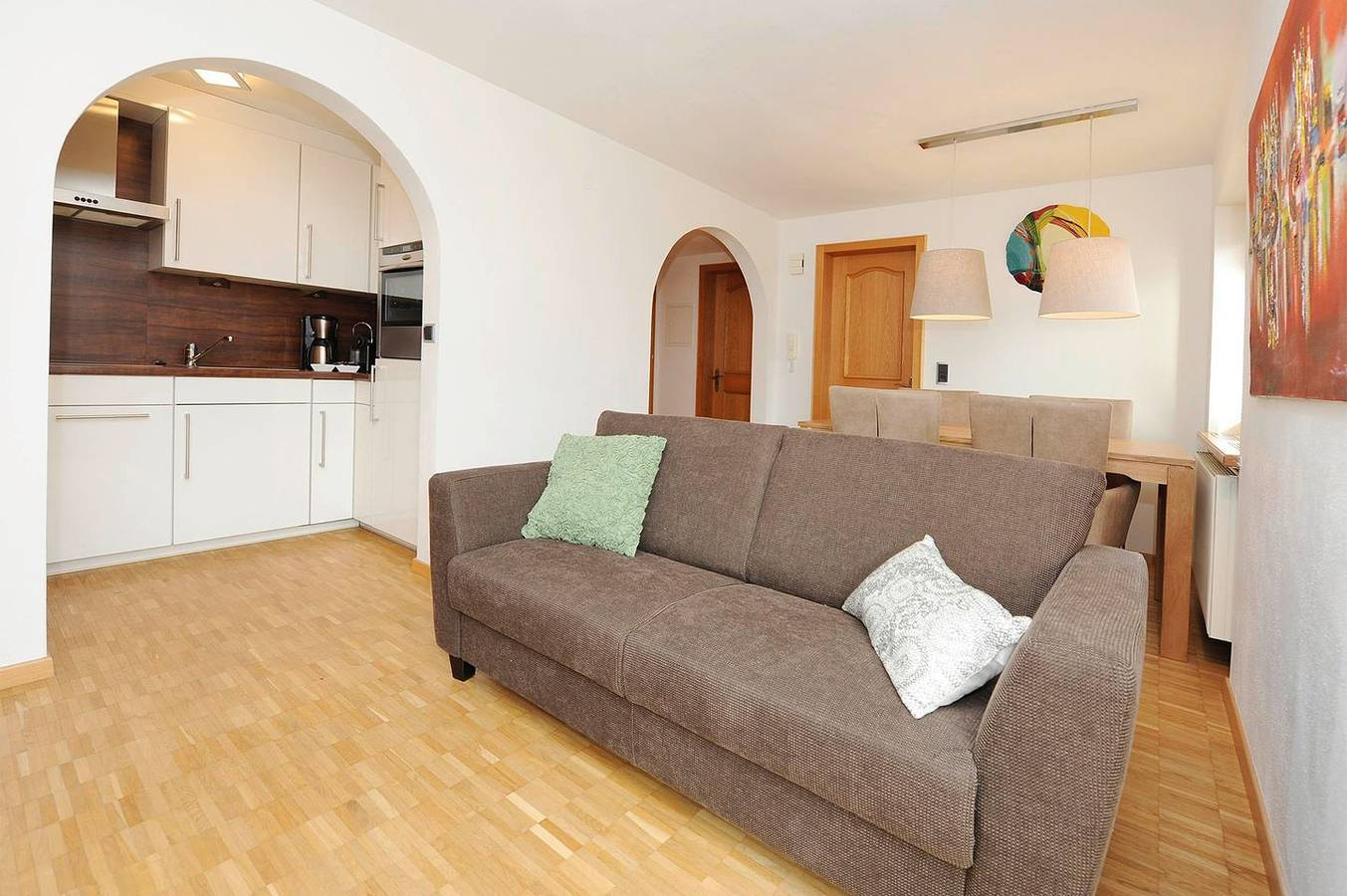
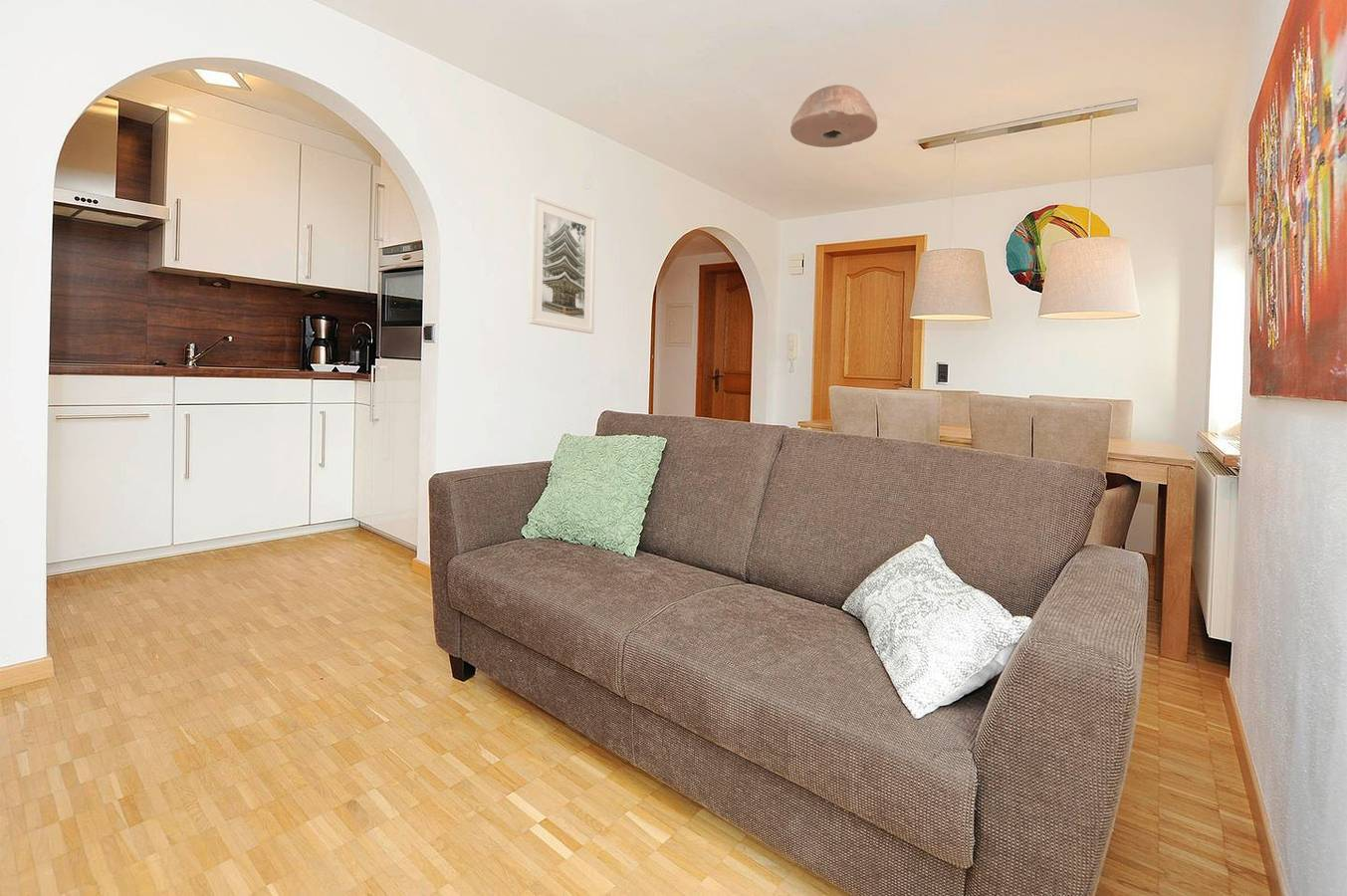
+ ceiling light [789,84,878,148]
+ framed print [528,193,597,335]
